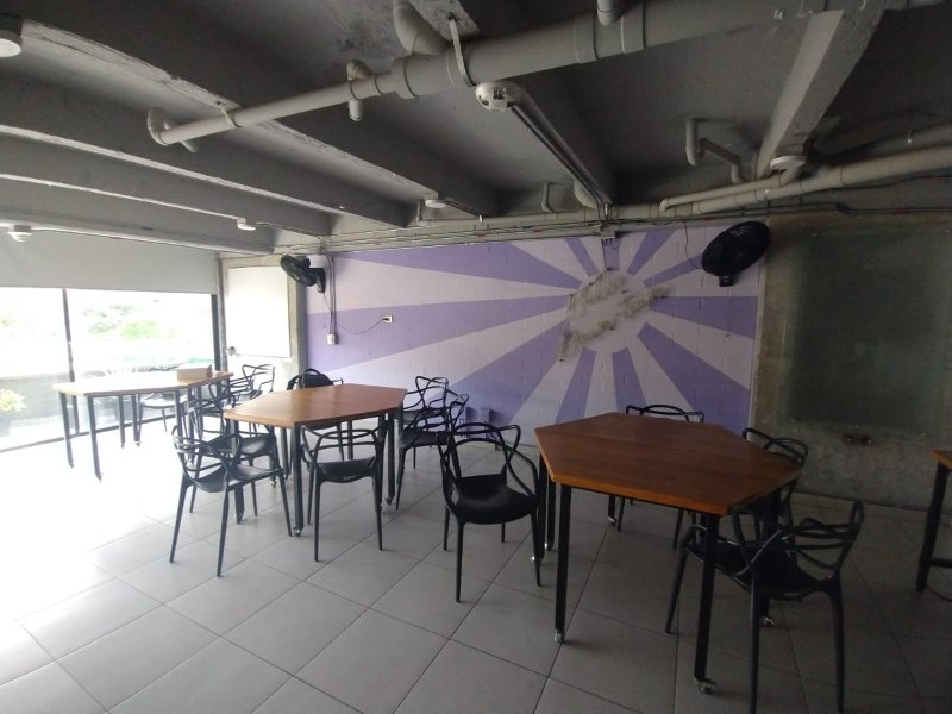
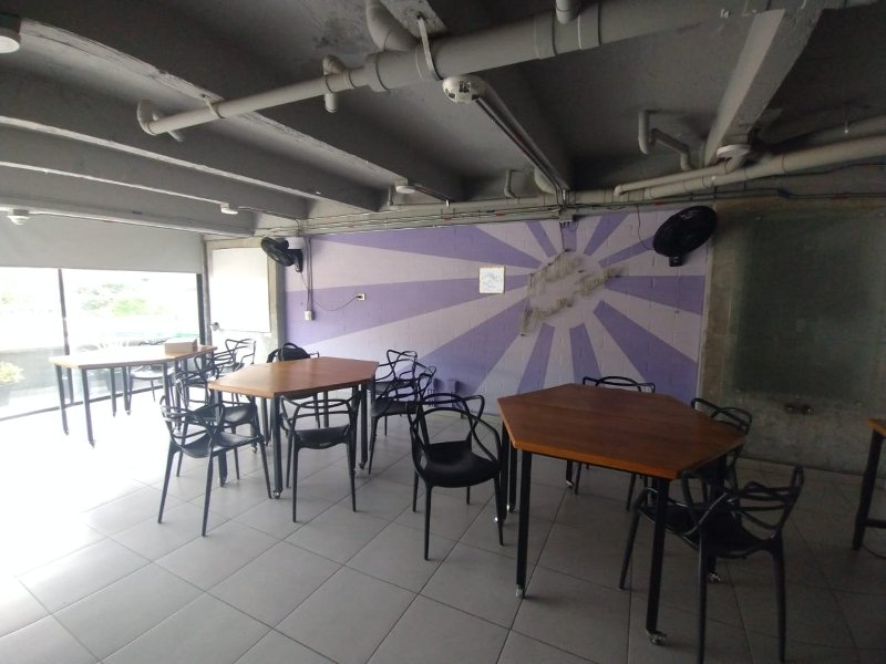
+ wall art [477,266,506,294]
